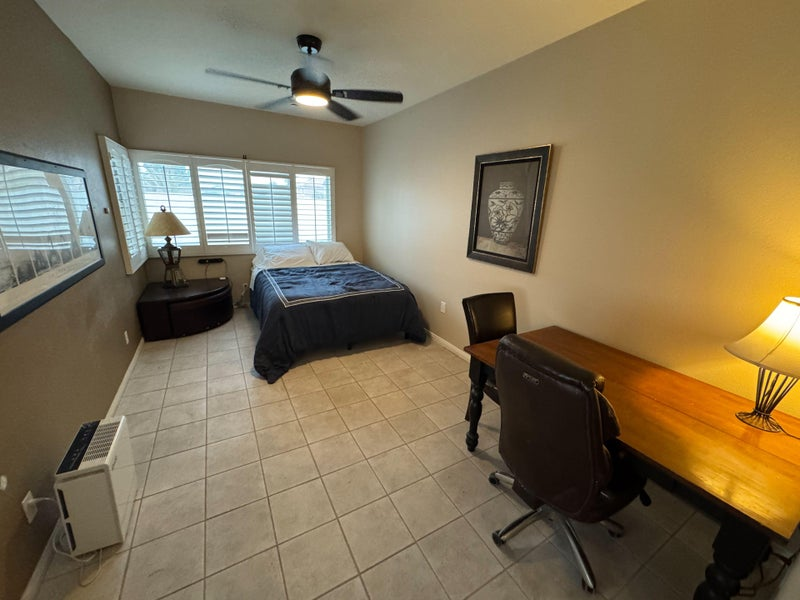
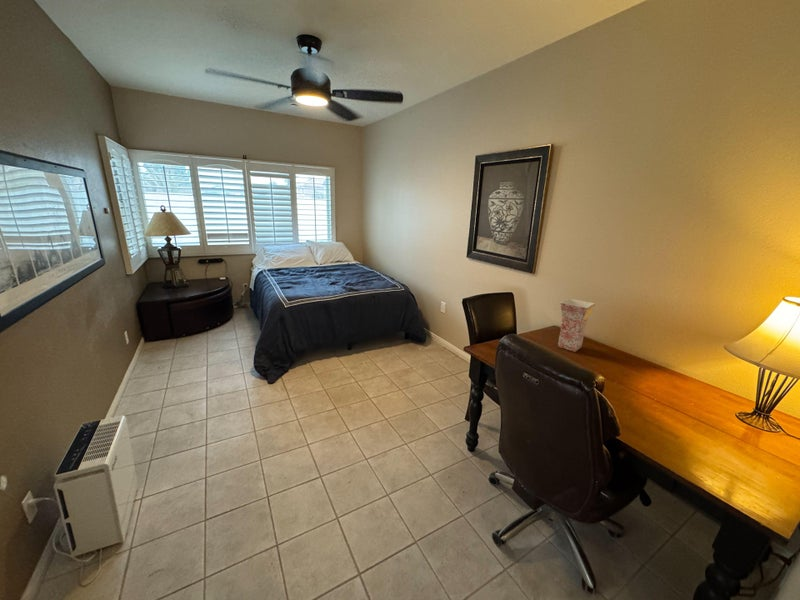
+ vase [557,297,596,353]
